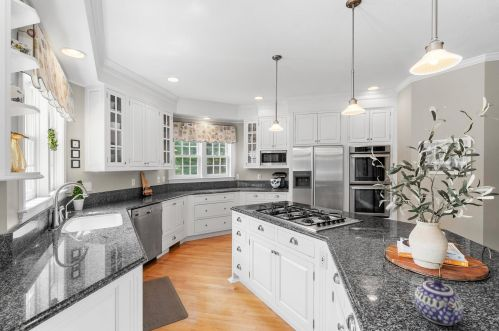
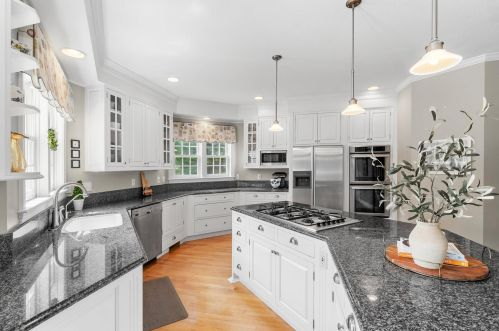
- teapot [414,275,464,326]
